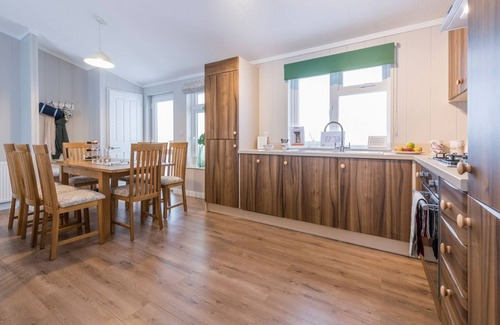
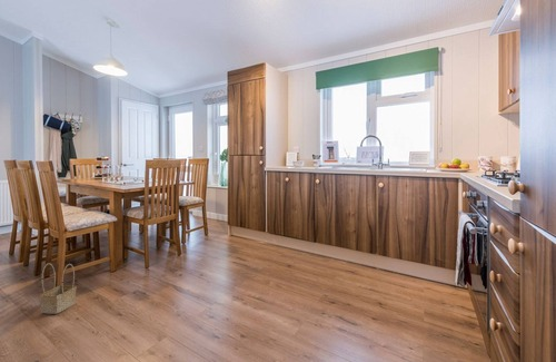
+ basket [39,263,78,315]
